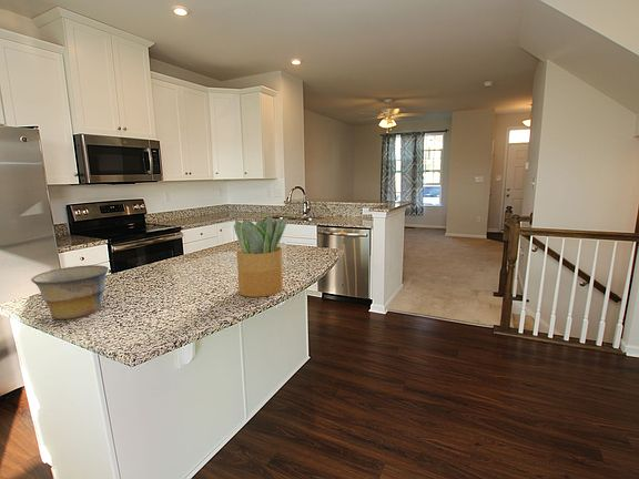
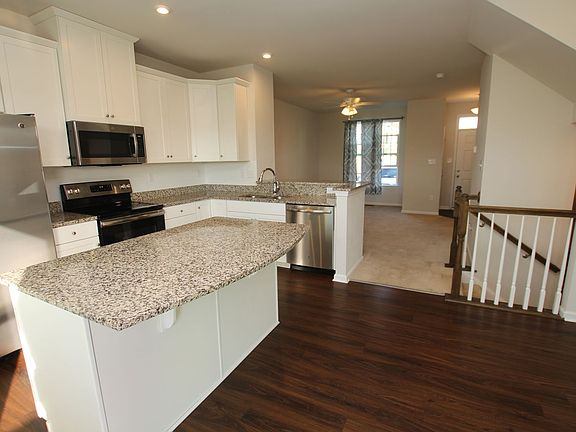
- potted plant [233,215,288,298]
- bowl [30,264,110,320]
